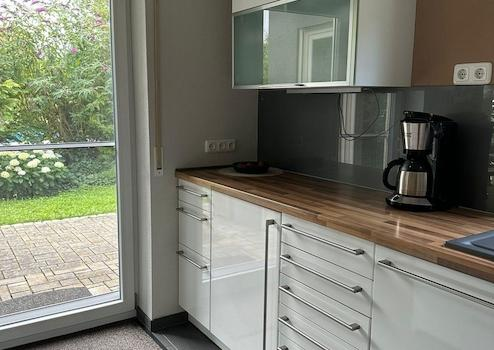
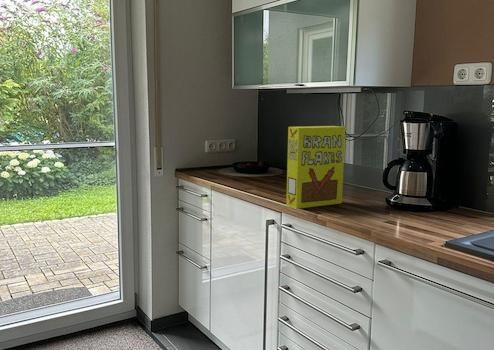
+ cereal box [285,125,346,210]
